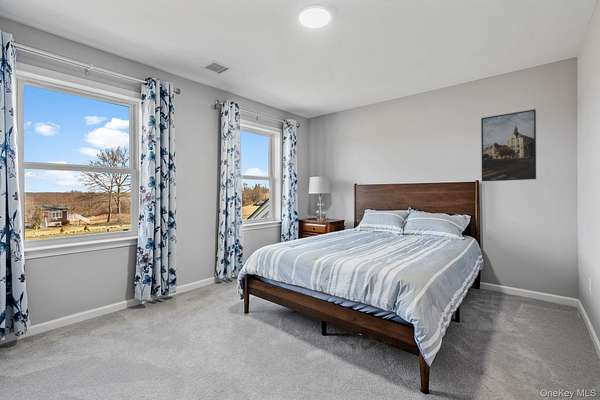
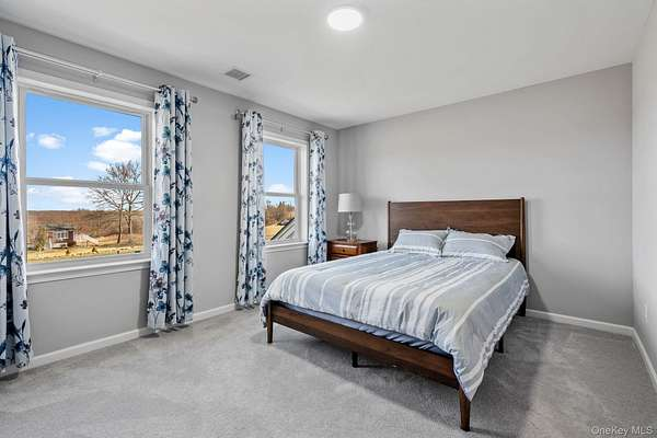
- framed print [480,108,537,182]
